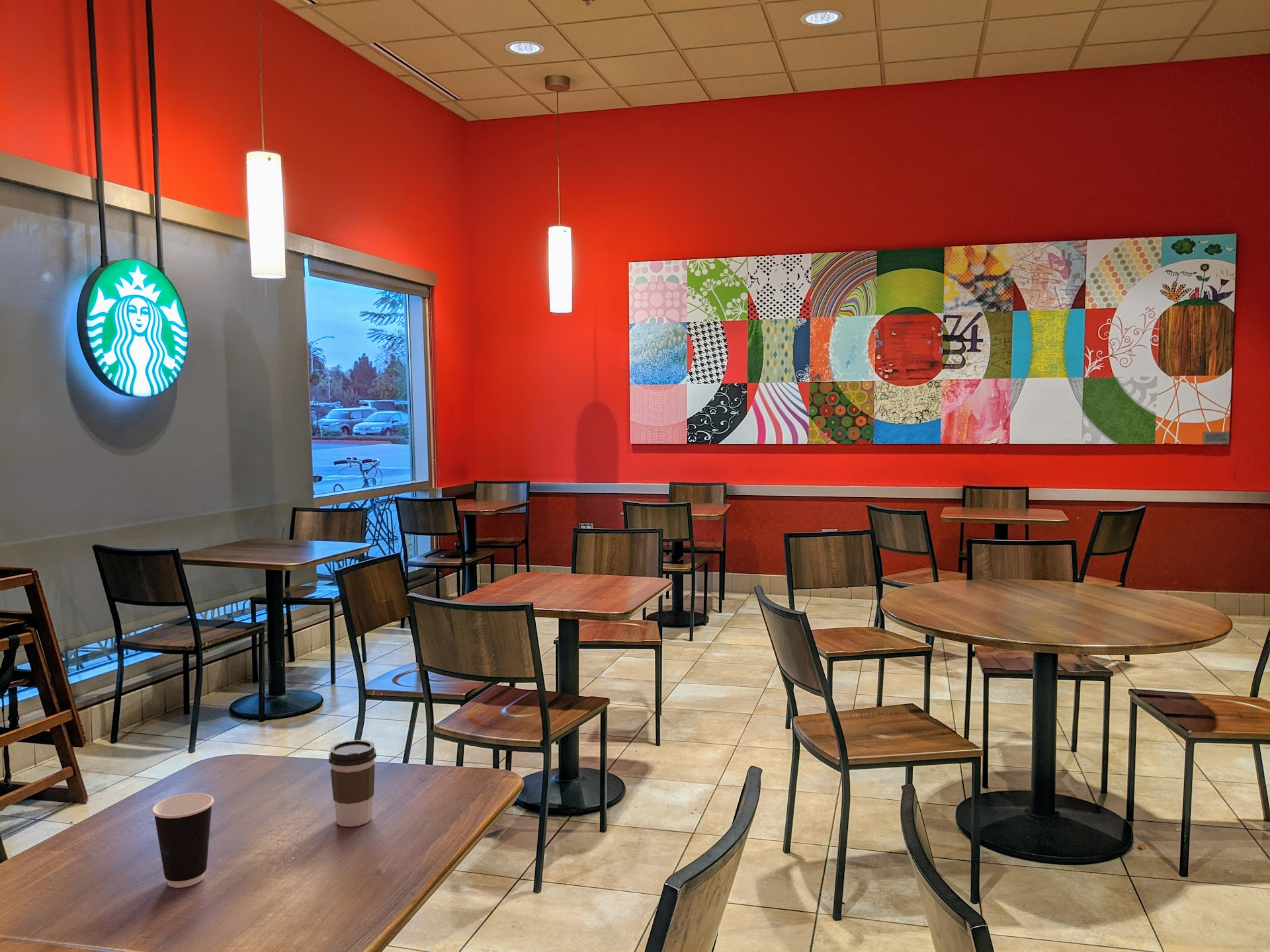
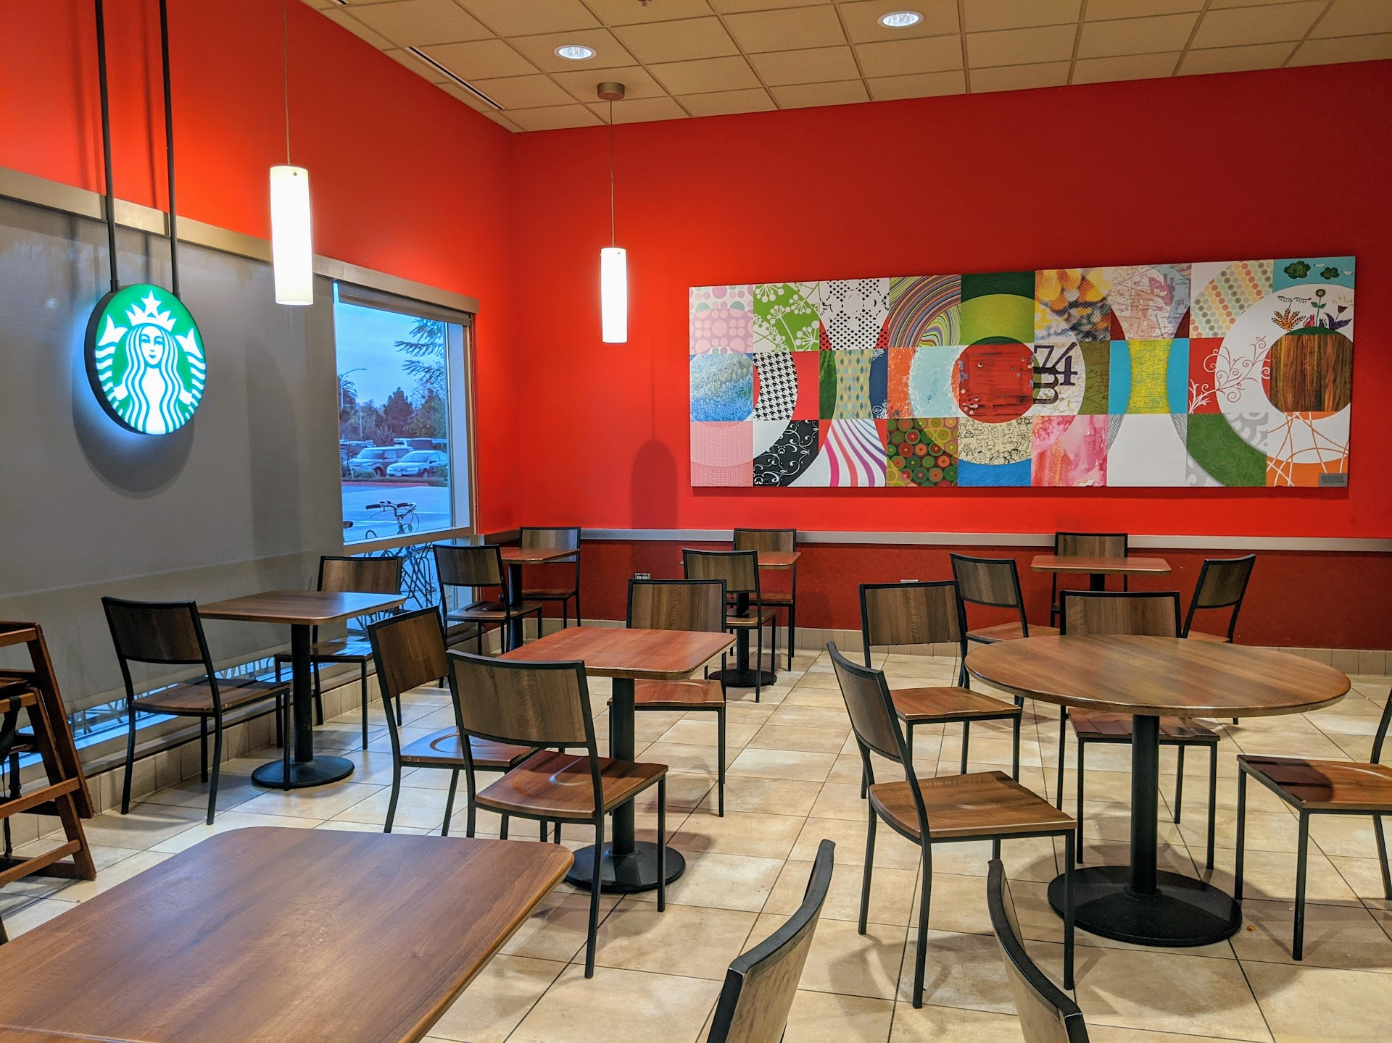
- dixie cup [151,793,214,889]
- coffee cup [328,739,377,828]
